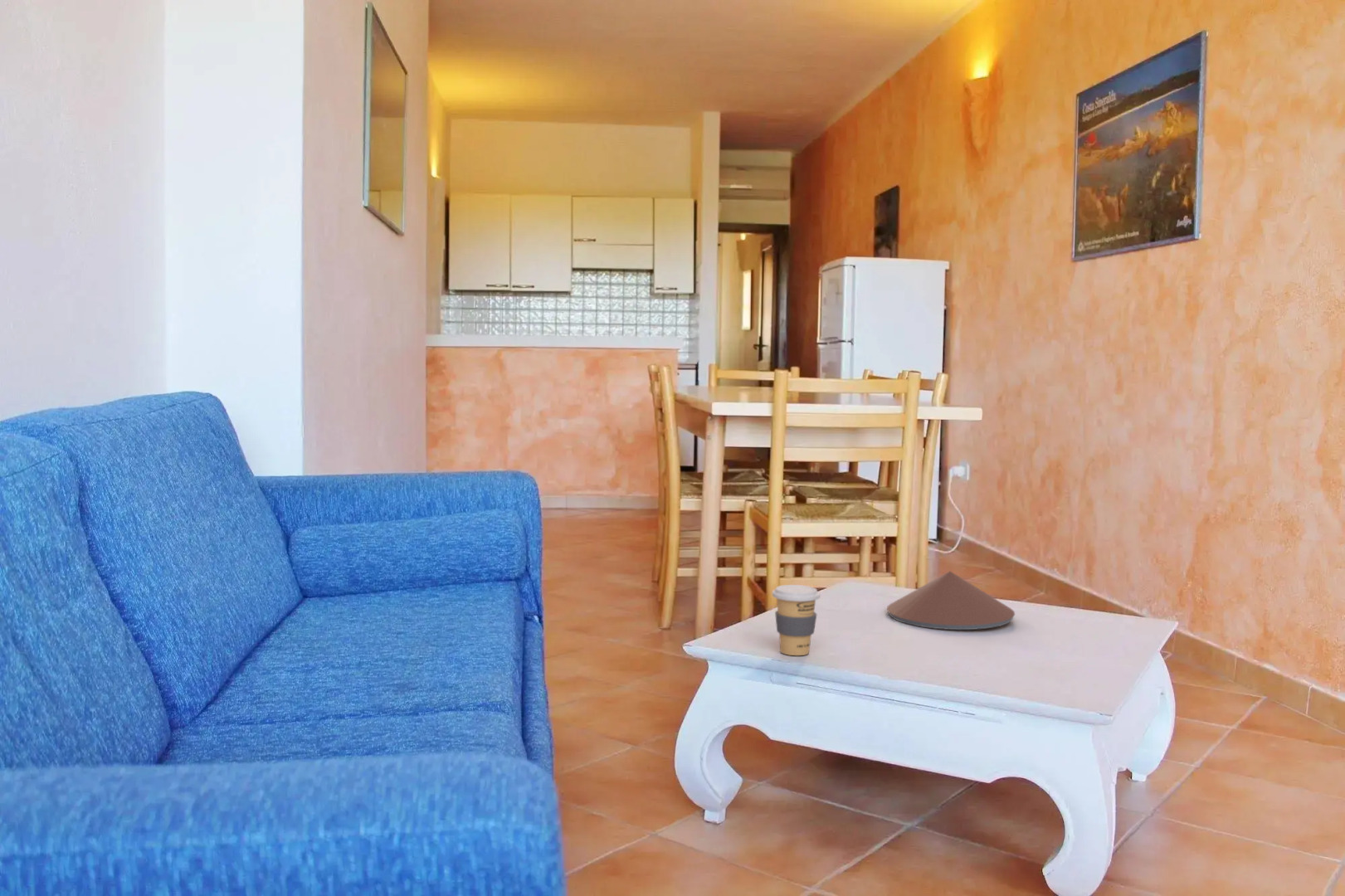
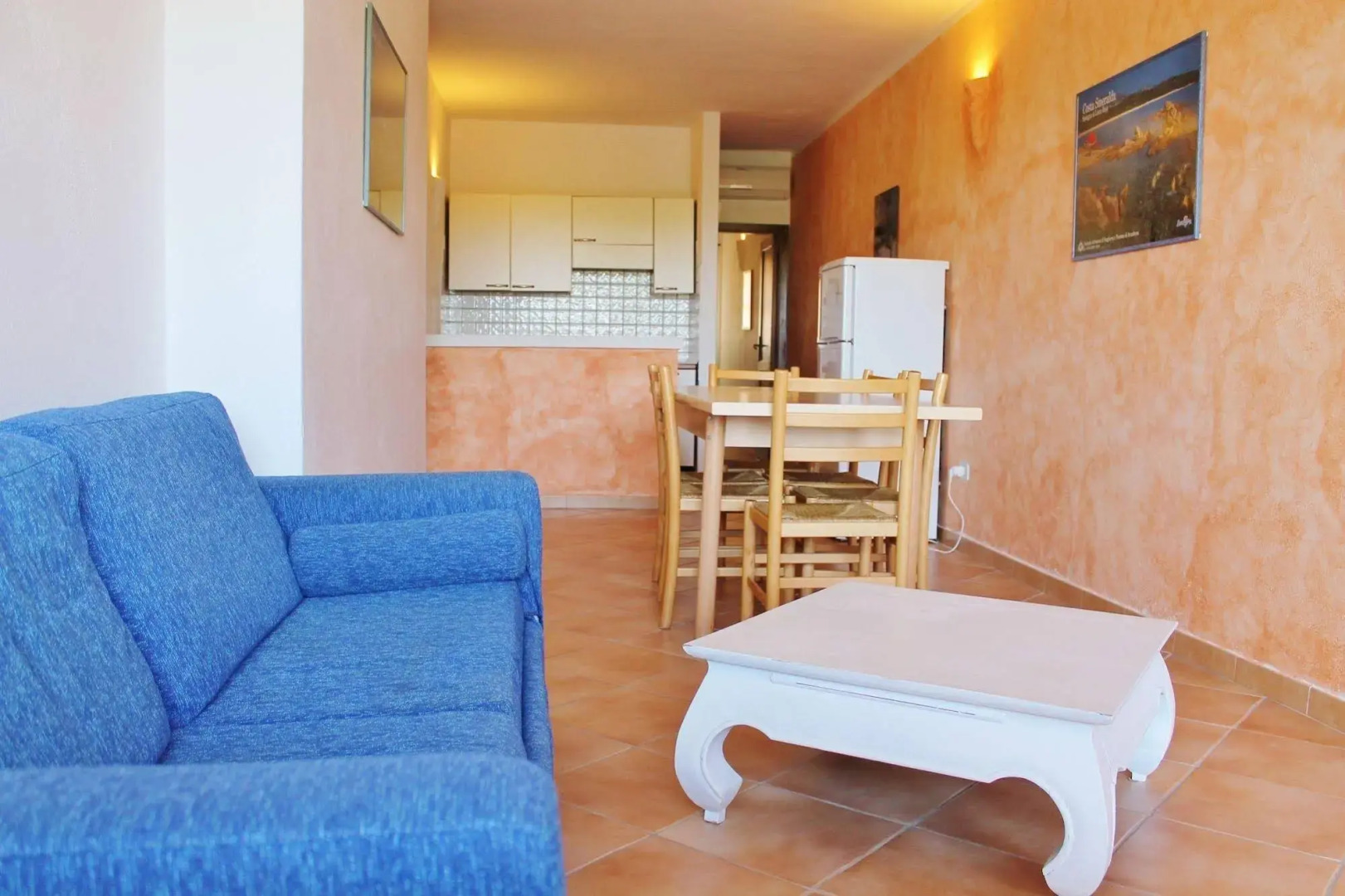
- decorative bowl [886,570,1016,631]
- coffee cup [772,584,821,656]
